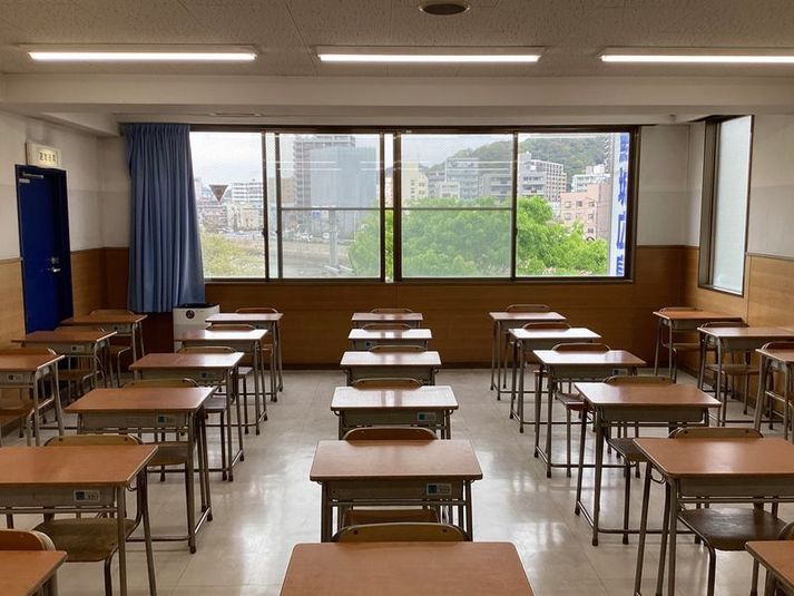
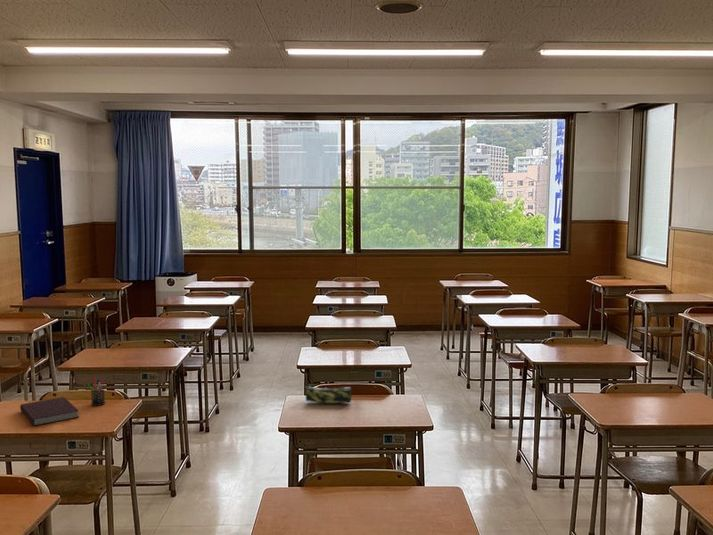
+ pen holder [86,376,106,407]
+ notebook [19,396,80,427]
+ pencil case [303,385,352,404]
